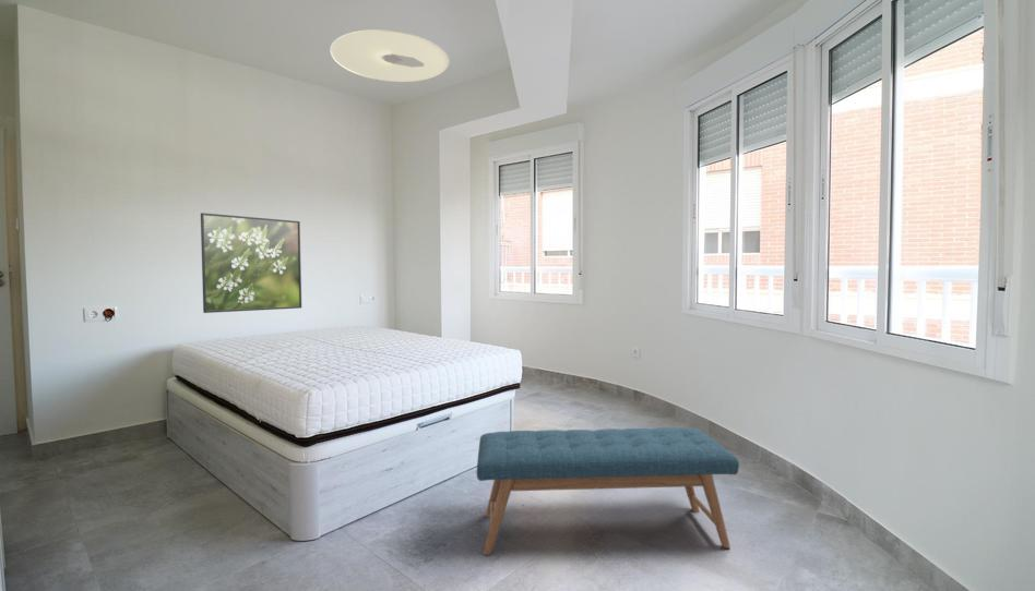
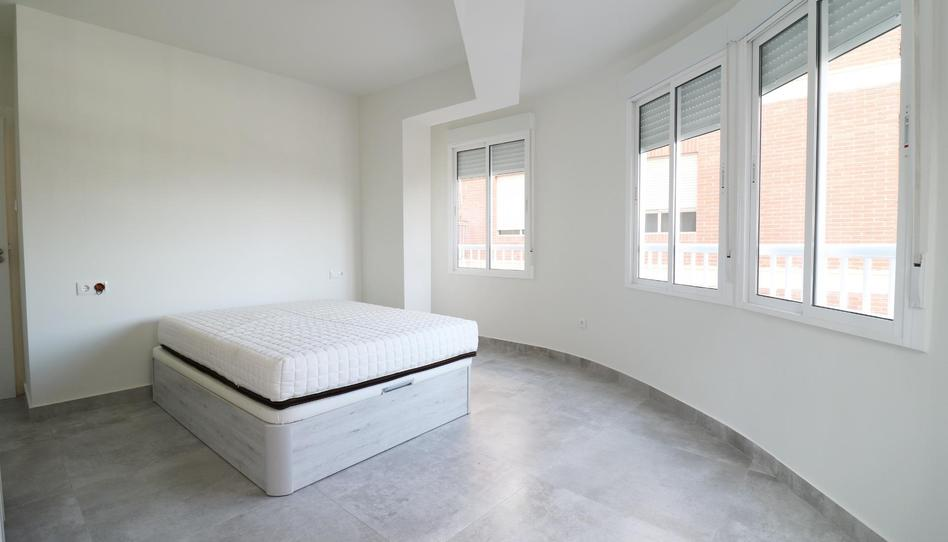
- ceiling light [329,28,451,84]
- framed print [200,212,302,314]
- bench [476,426,740,556]
